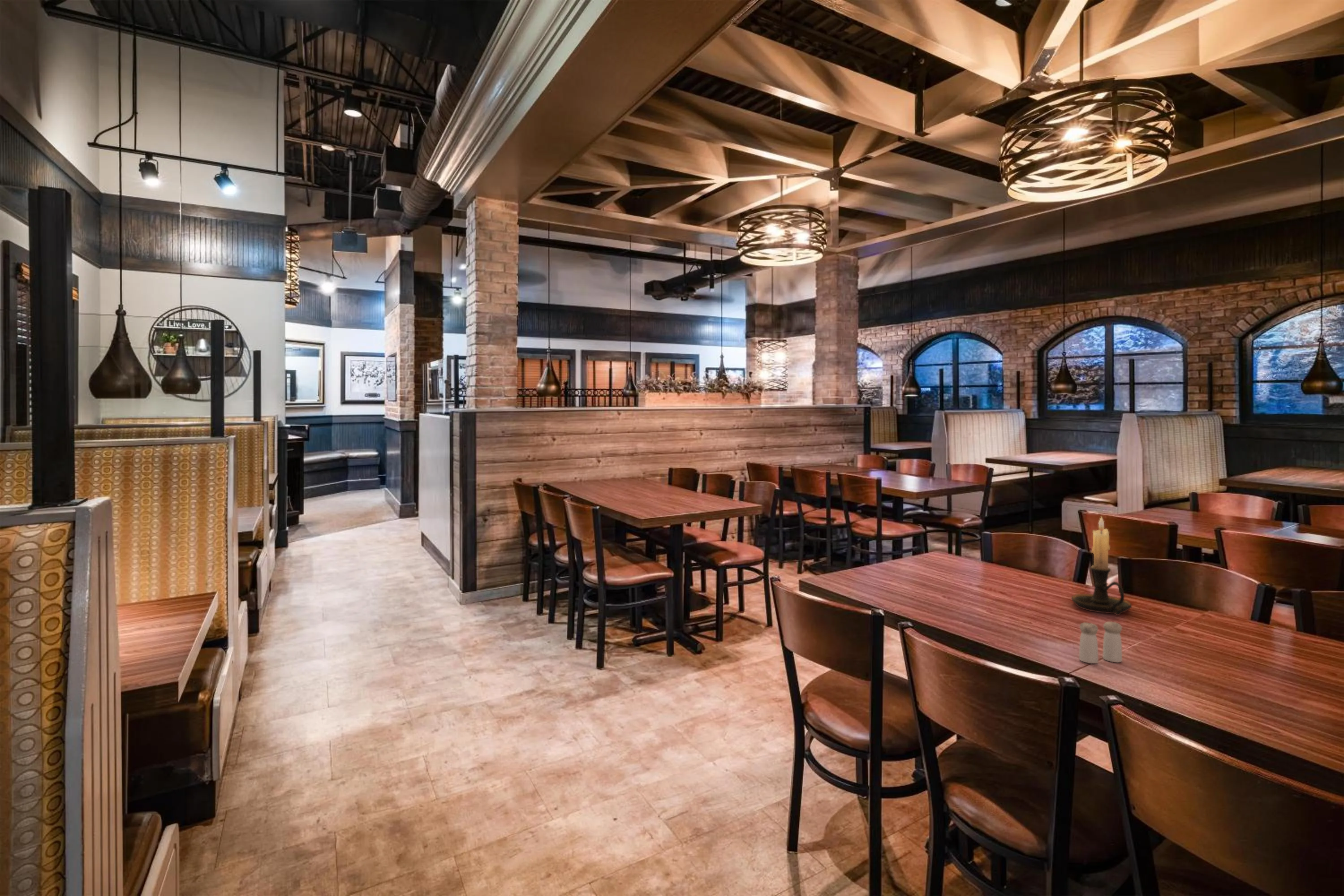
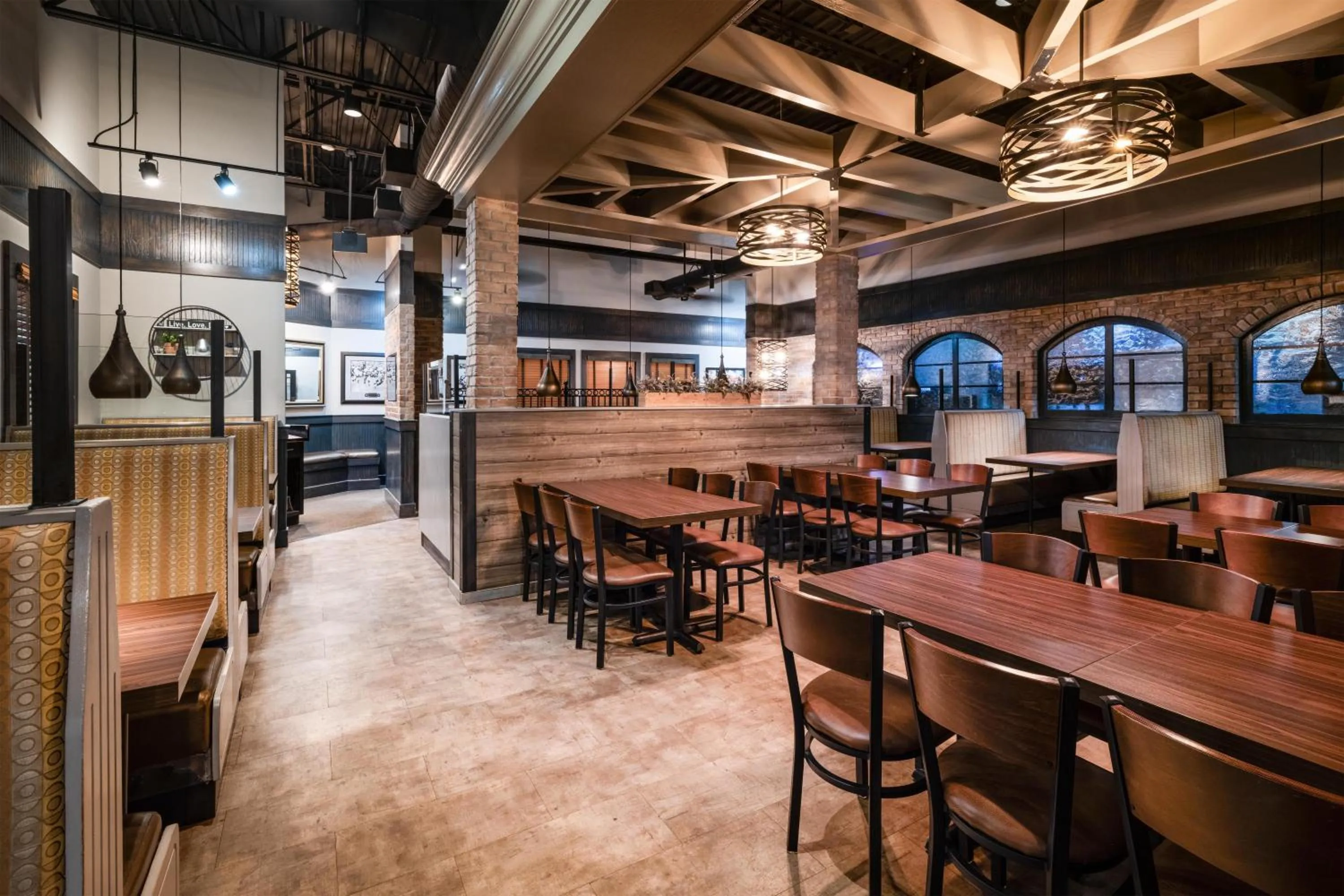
- candle holder [1071,516,1132,616]
- salt and pepper shaker [1079,621,1123,664]
